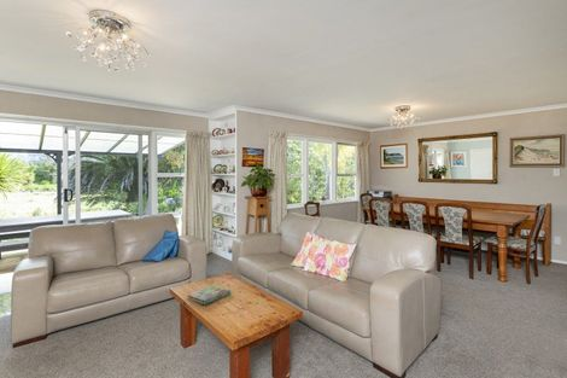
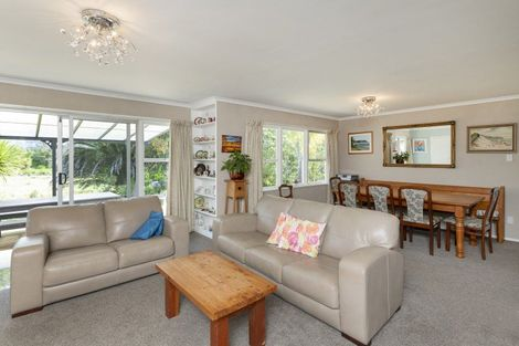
- book [186,284,232,306]
